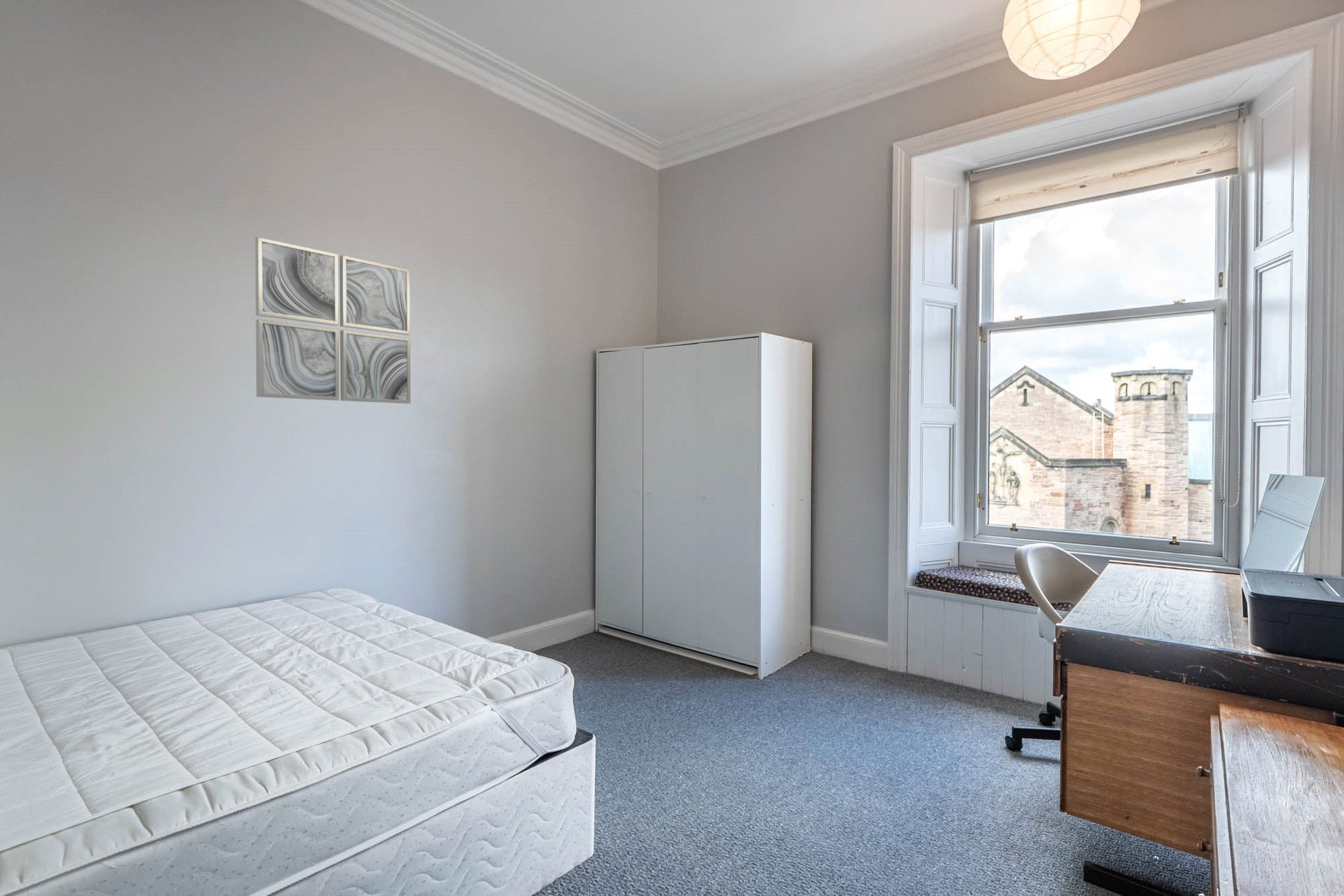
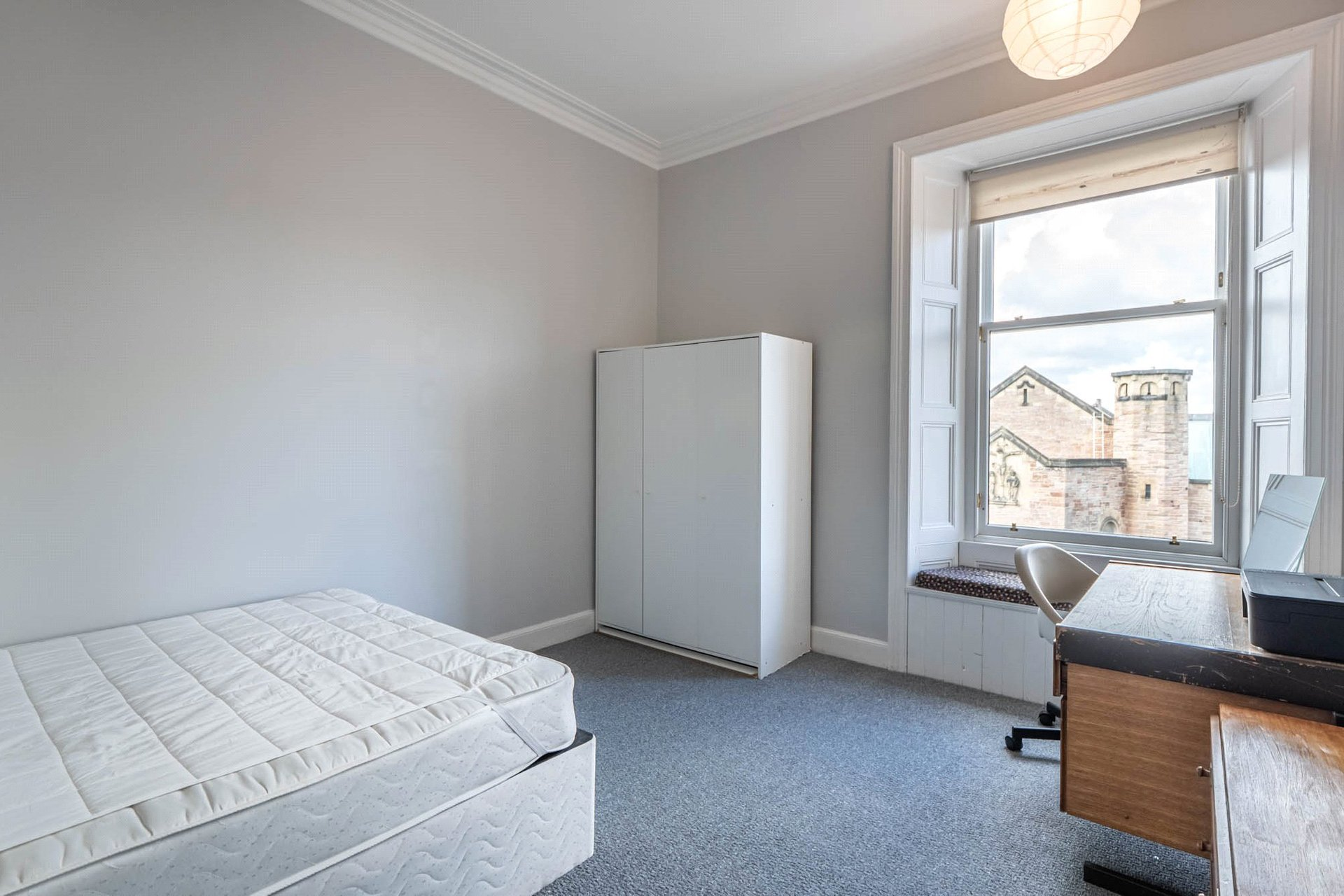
- wall art [255,237,411,405]
